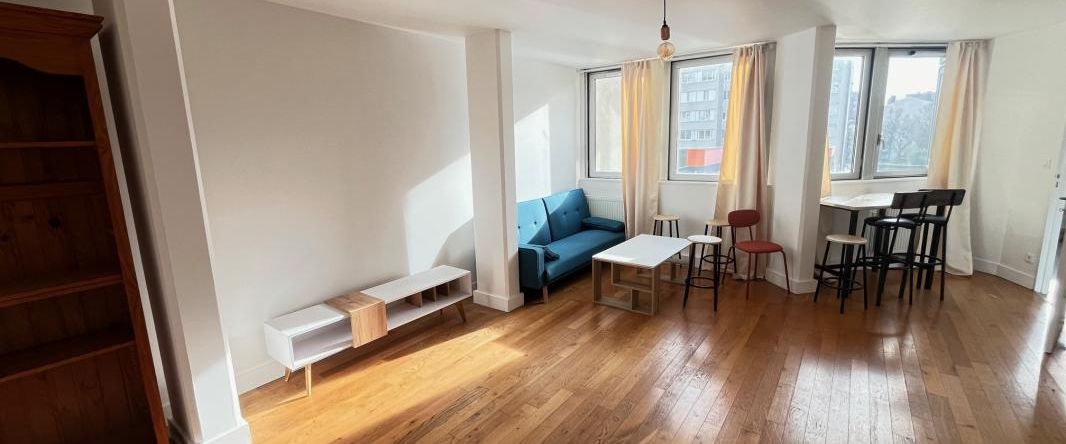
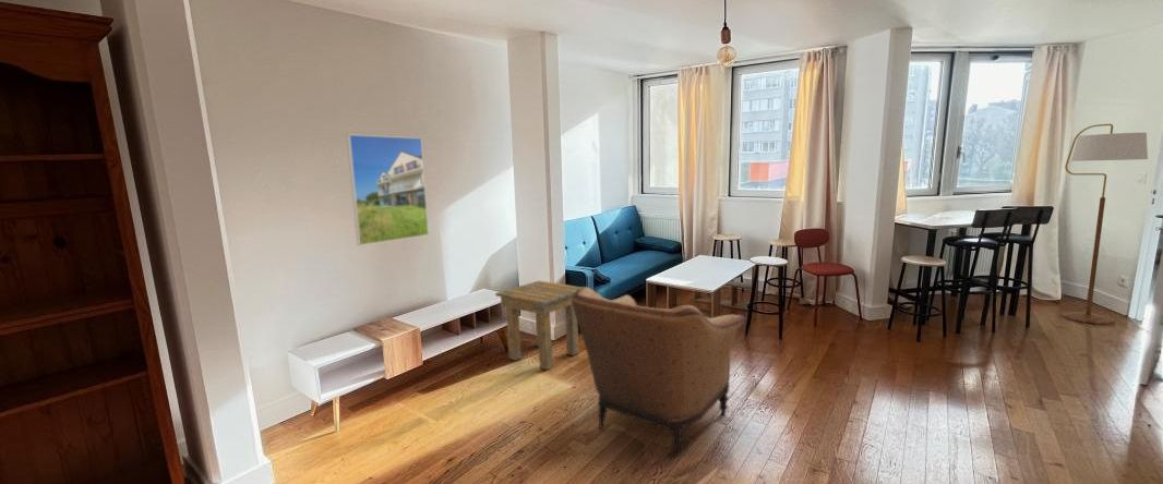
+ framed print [346,134,430,246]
+ floor lamp [1060,123,1149,326]
+ armchair [572,286,747,457]
+ side table [494,280,584,371]
